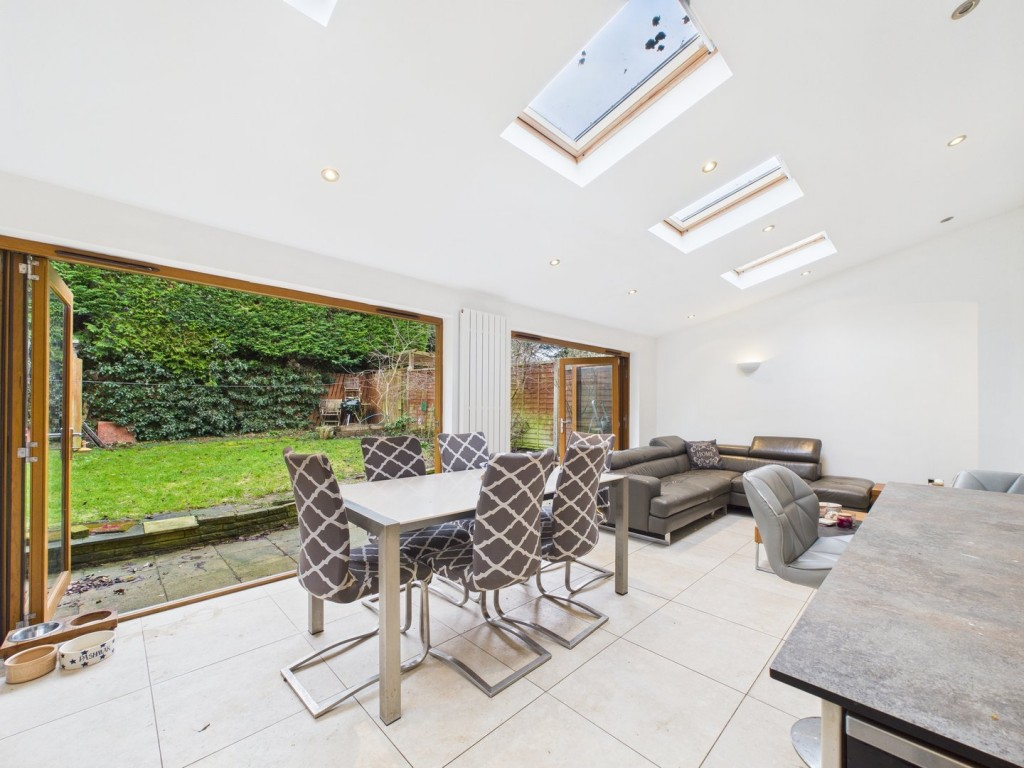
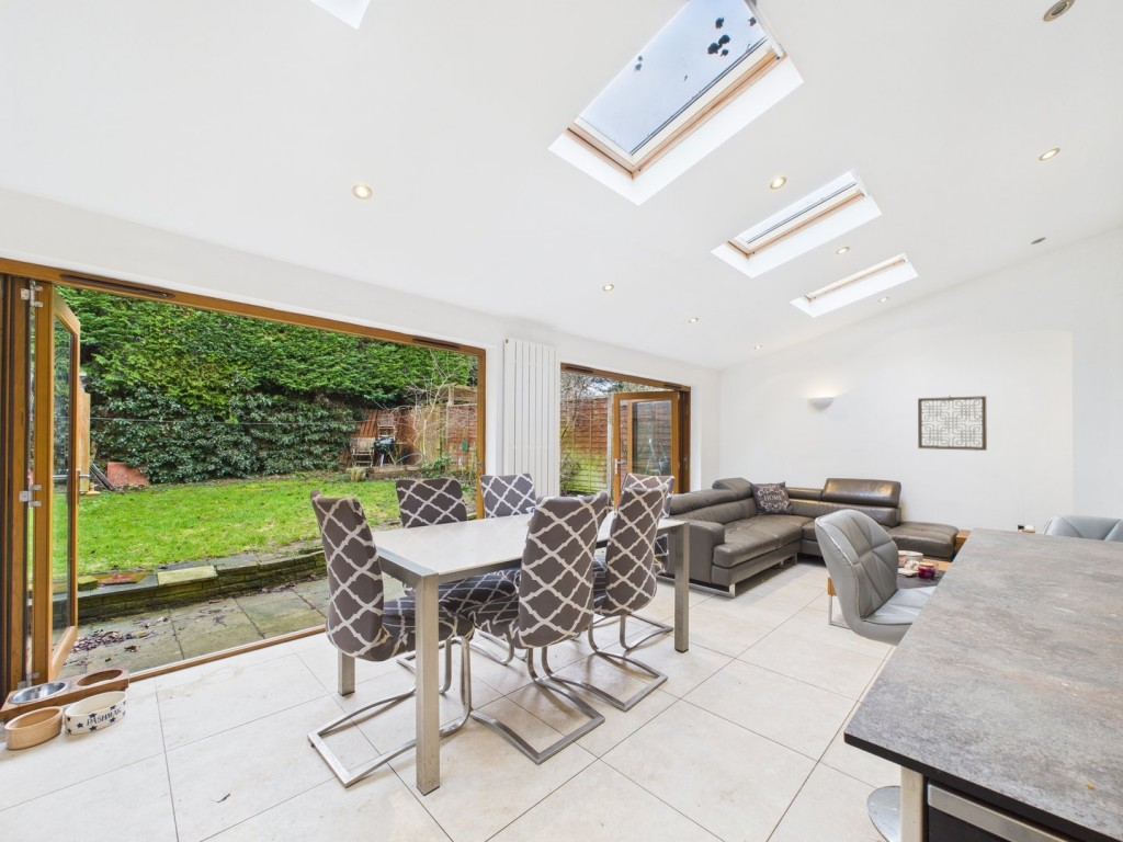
+ wall art [917,395,988,452]
